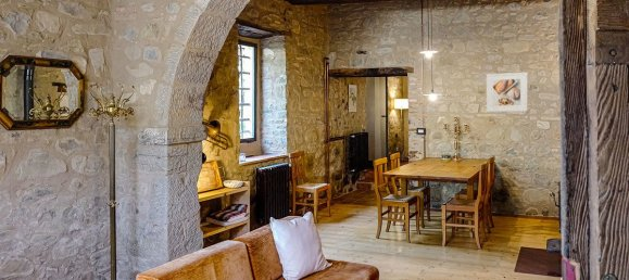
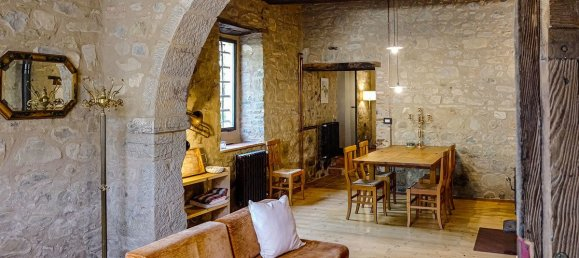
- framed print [486,72,528,113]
